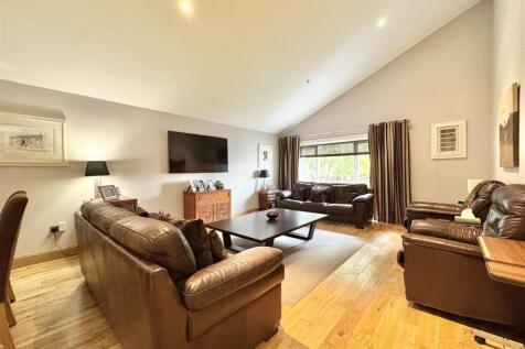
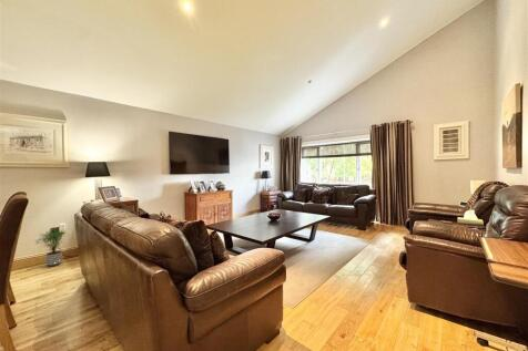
+ potted plant [33,228,70,268]
